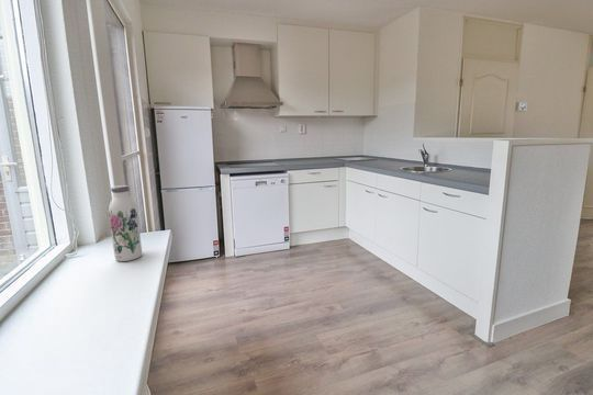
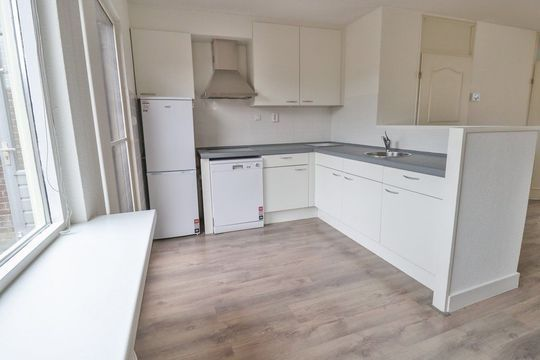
- water bottle [108,184,143,262]
